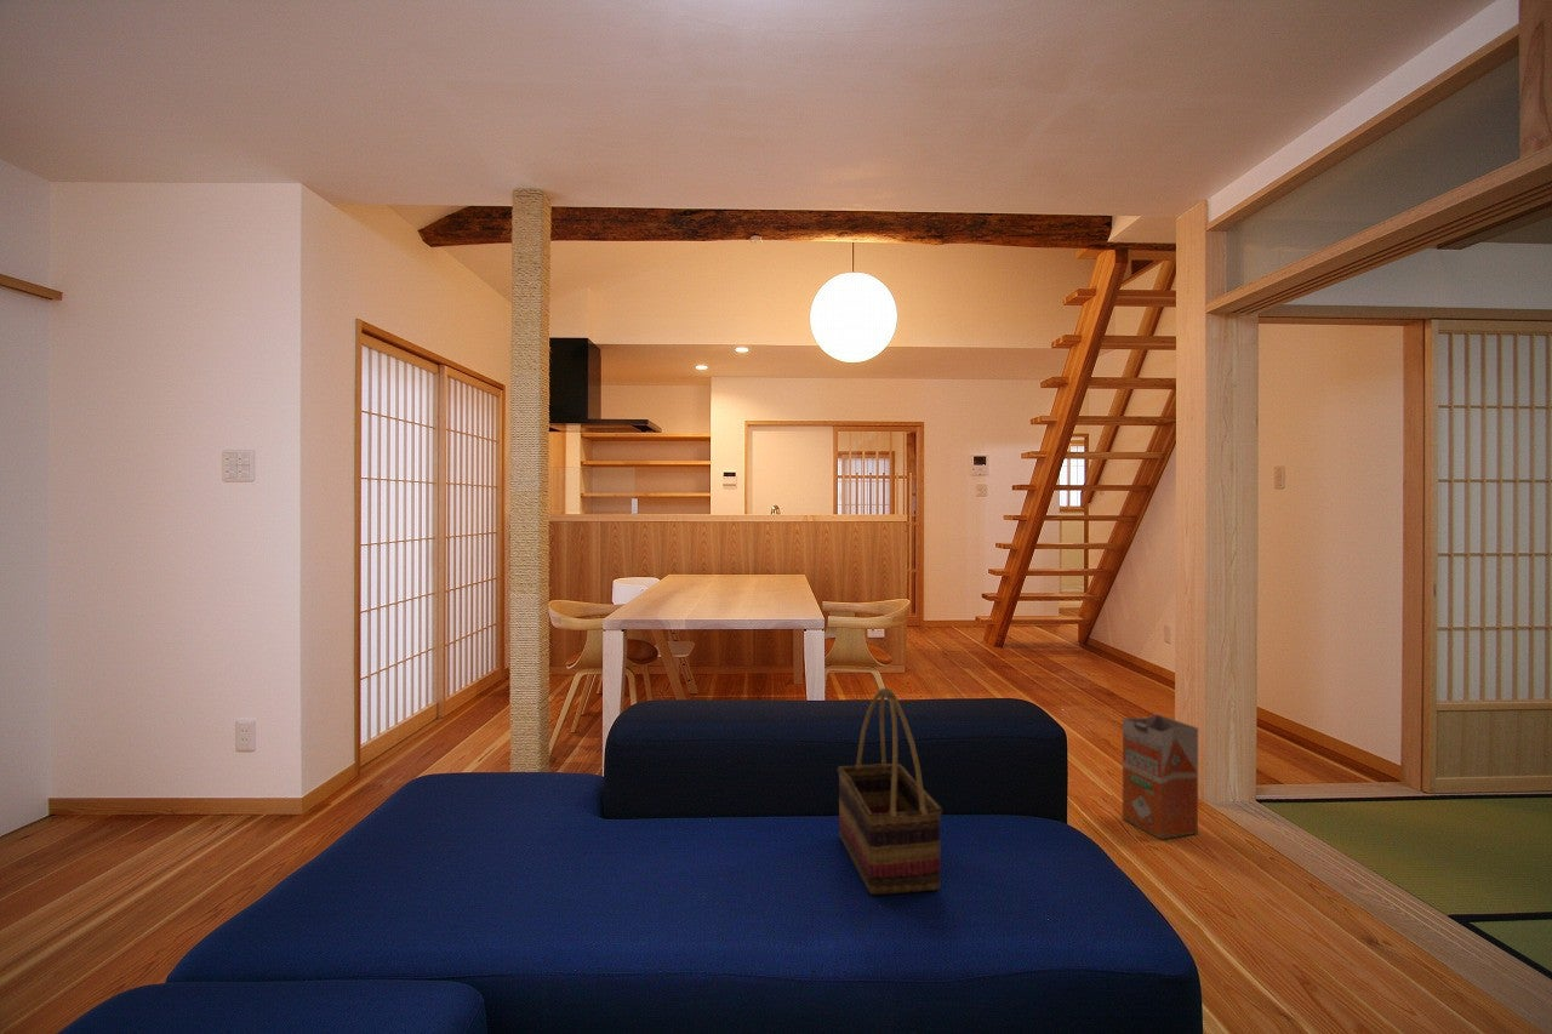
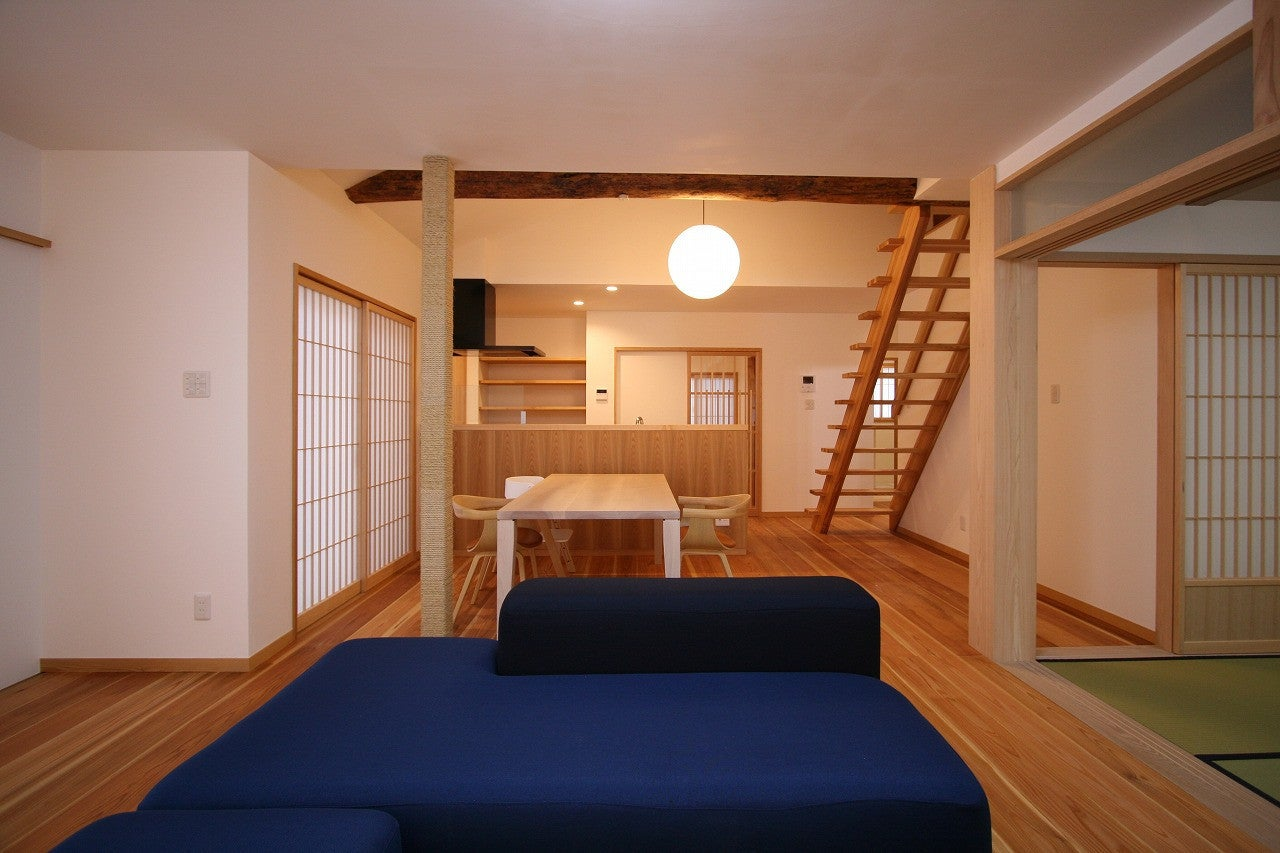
- waste bin [1122,714,1199,841]
- woven basket [835,687,943,896]
